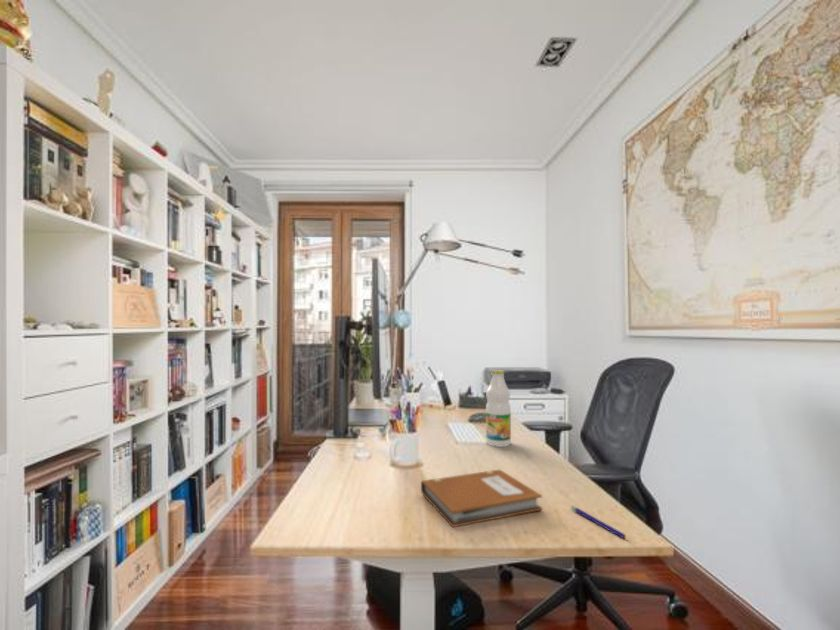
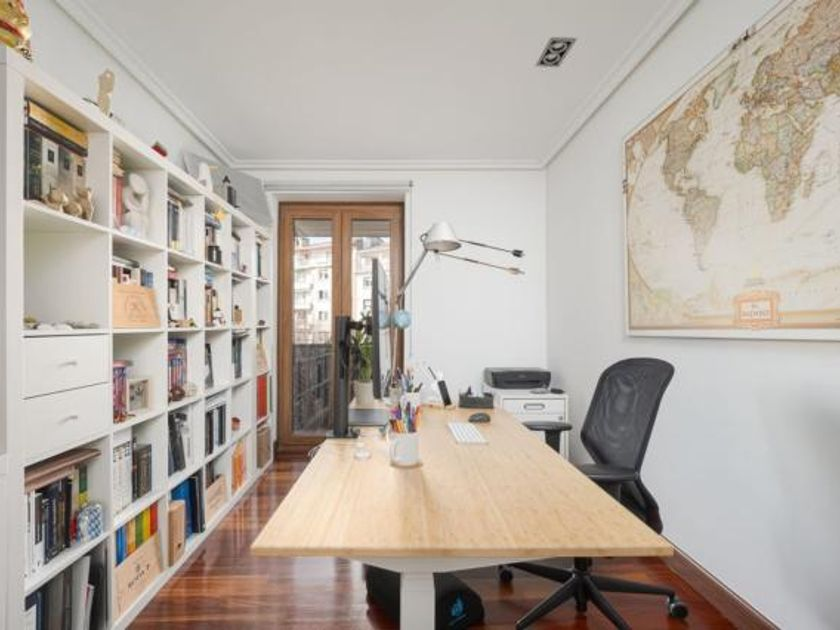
- notebook [420,469,543,528]
- bottle [485,369,512,448]
- pen [570,505,627,540]
